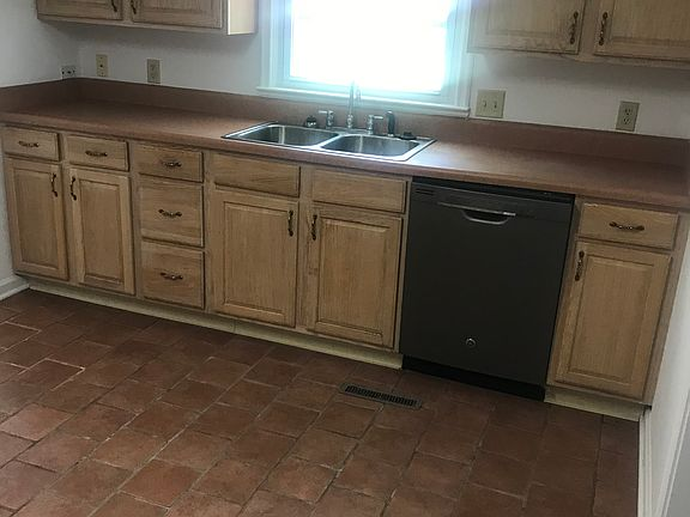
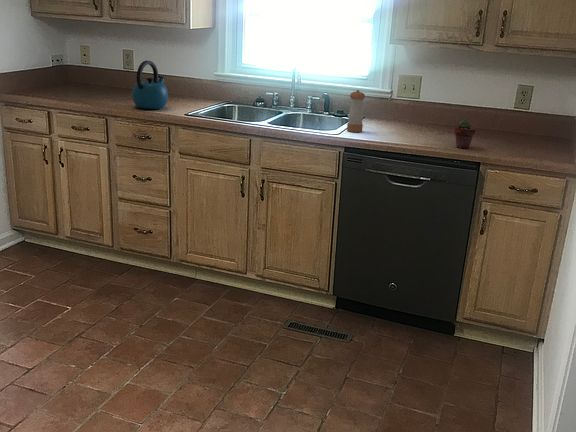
+ kettle [131,60,169,110]
+ potted succulent [453,119,477,149]
+ pepper shaker [346,89,366,133]
